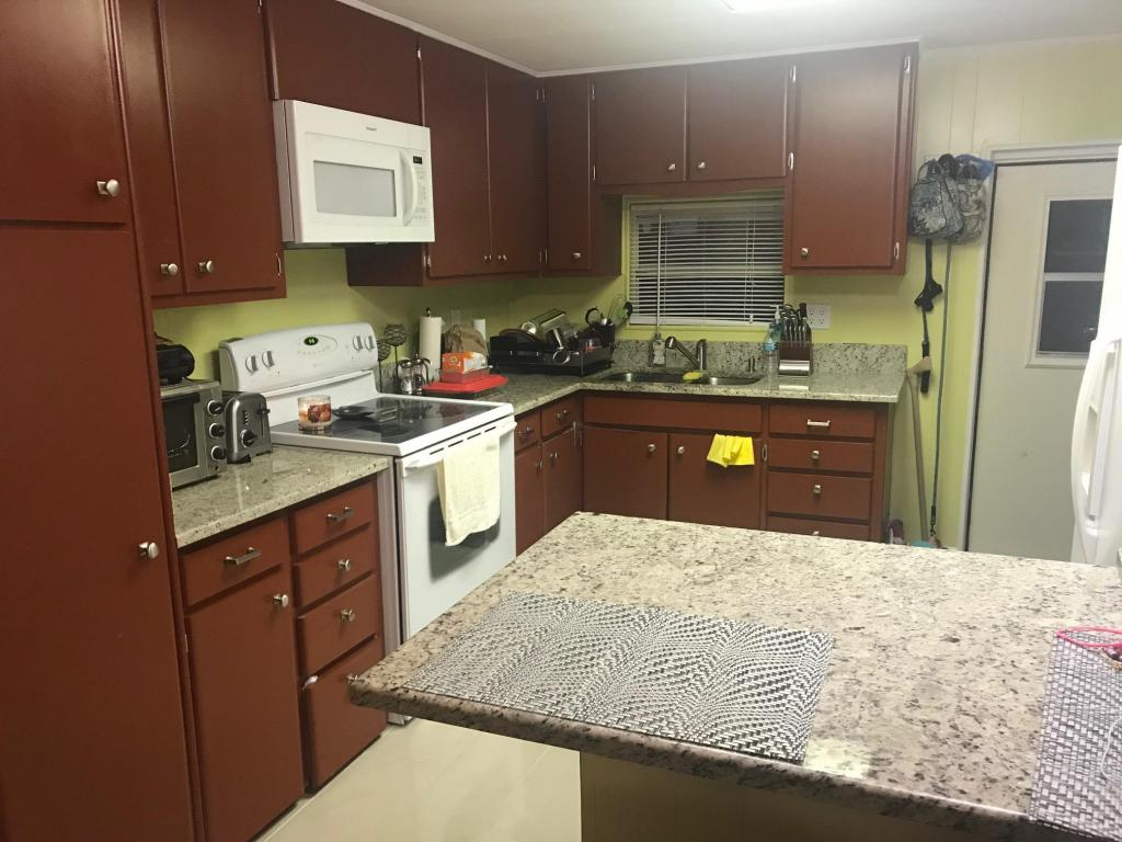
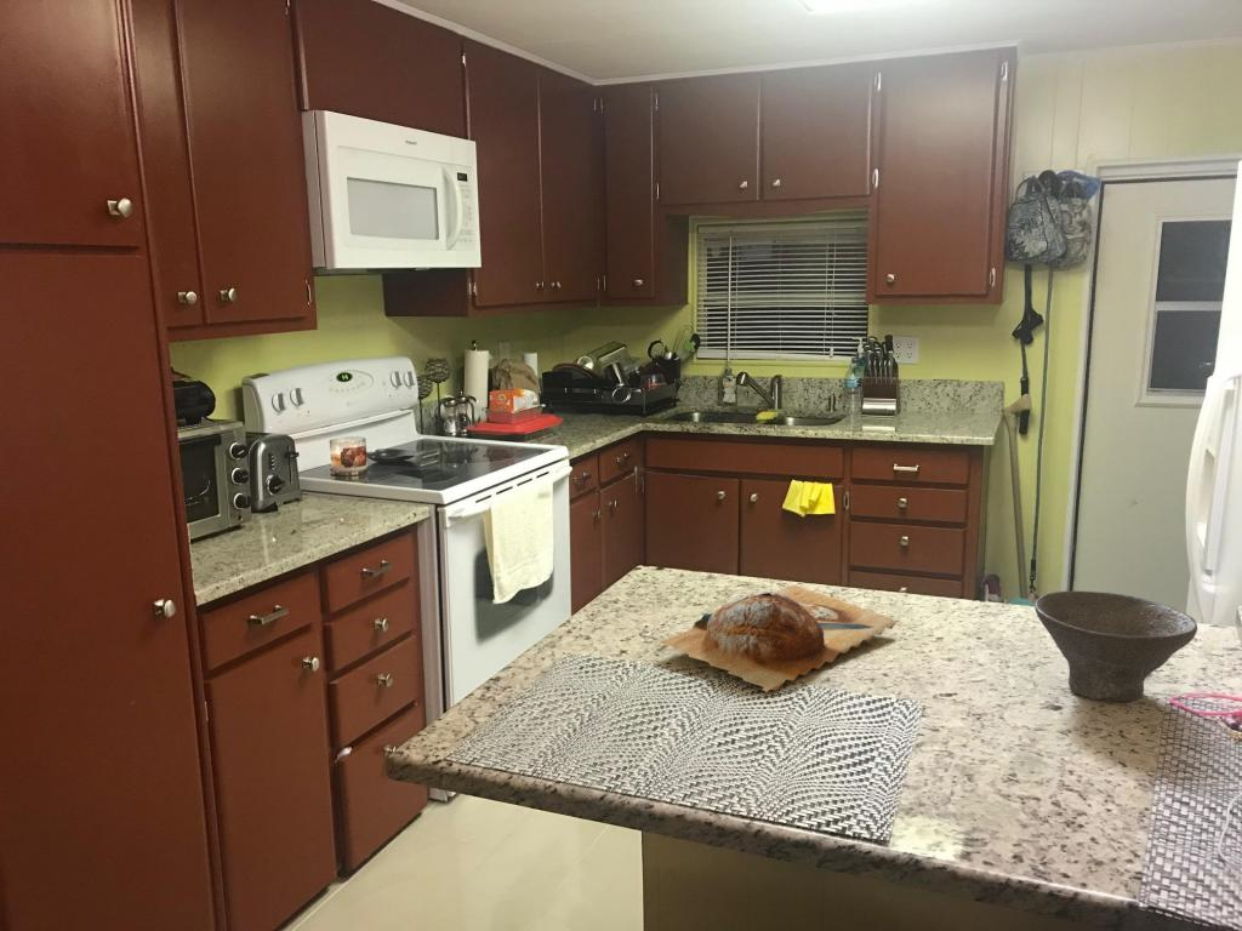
+ chopping board [659,584,898,693]
+ bowl [1033,590,1198,703]
